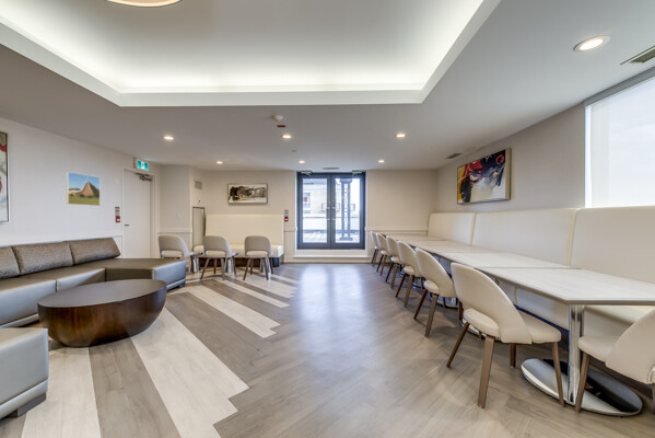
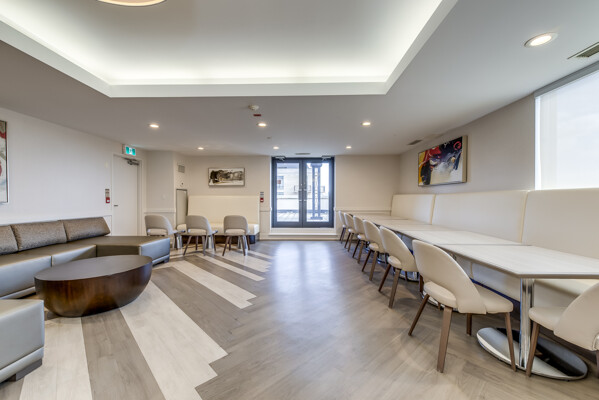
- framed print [65,171,101,207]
